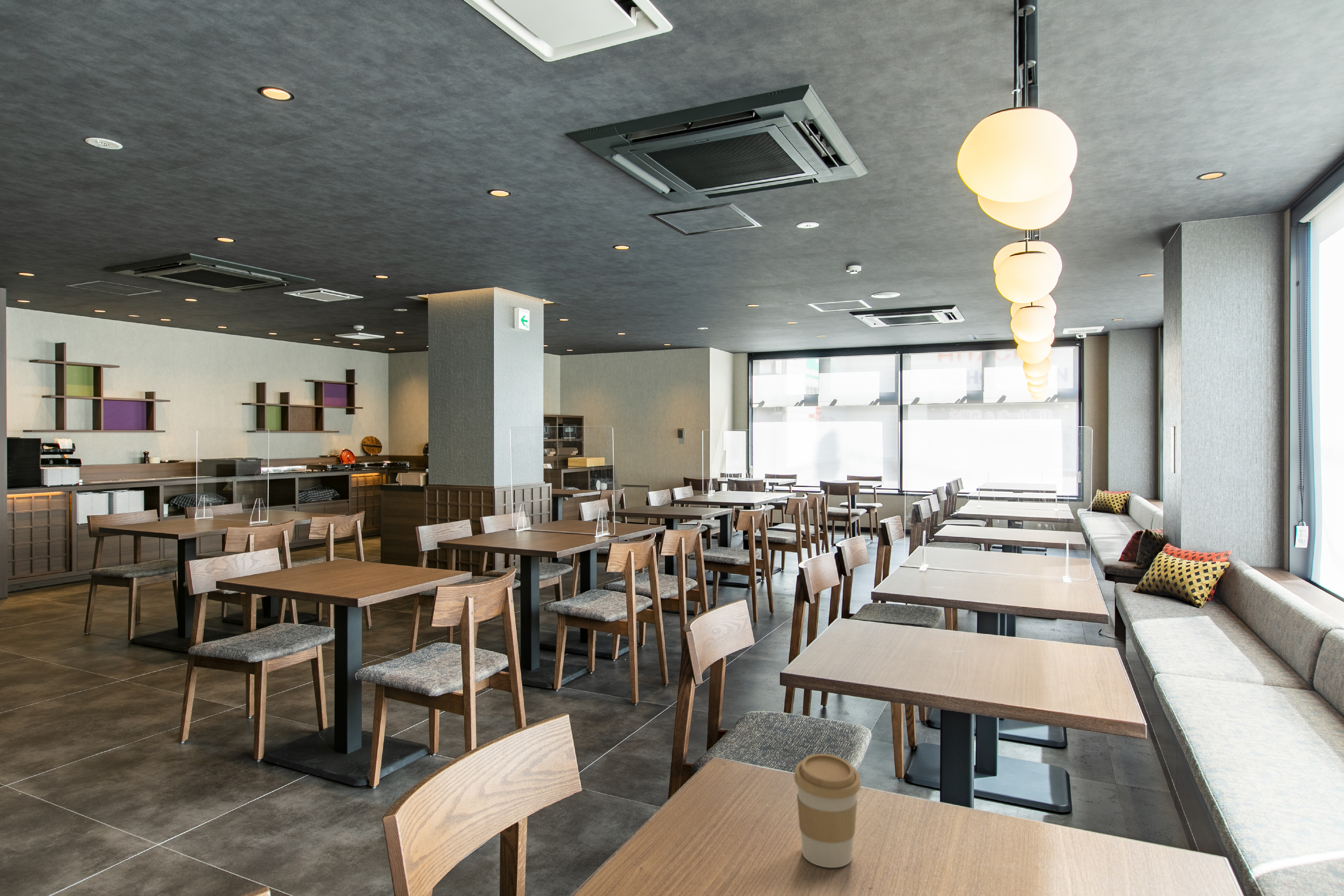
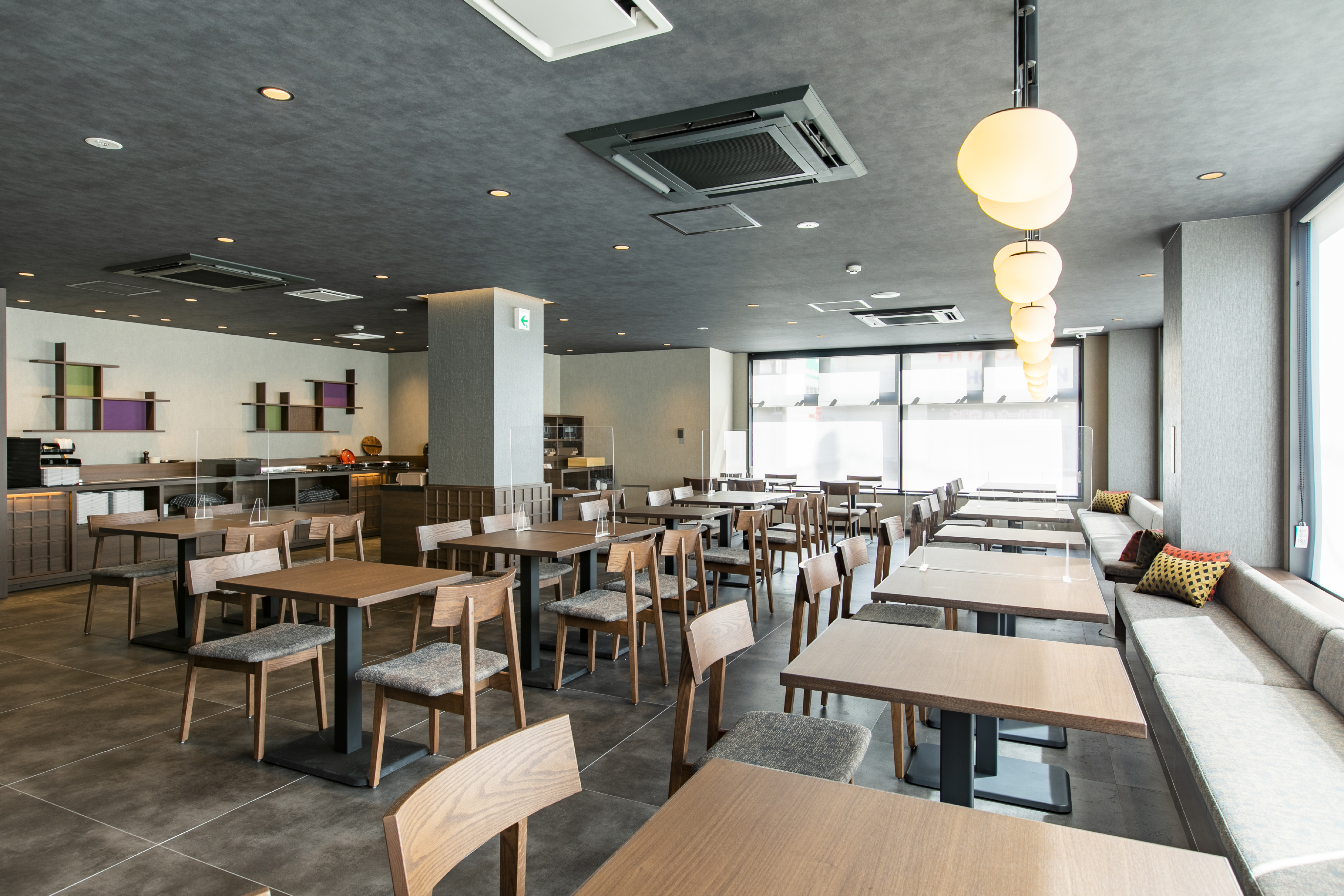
- coffee cup [794,753,861,868]
